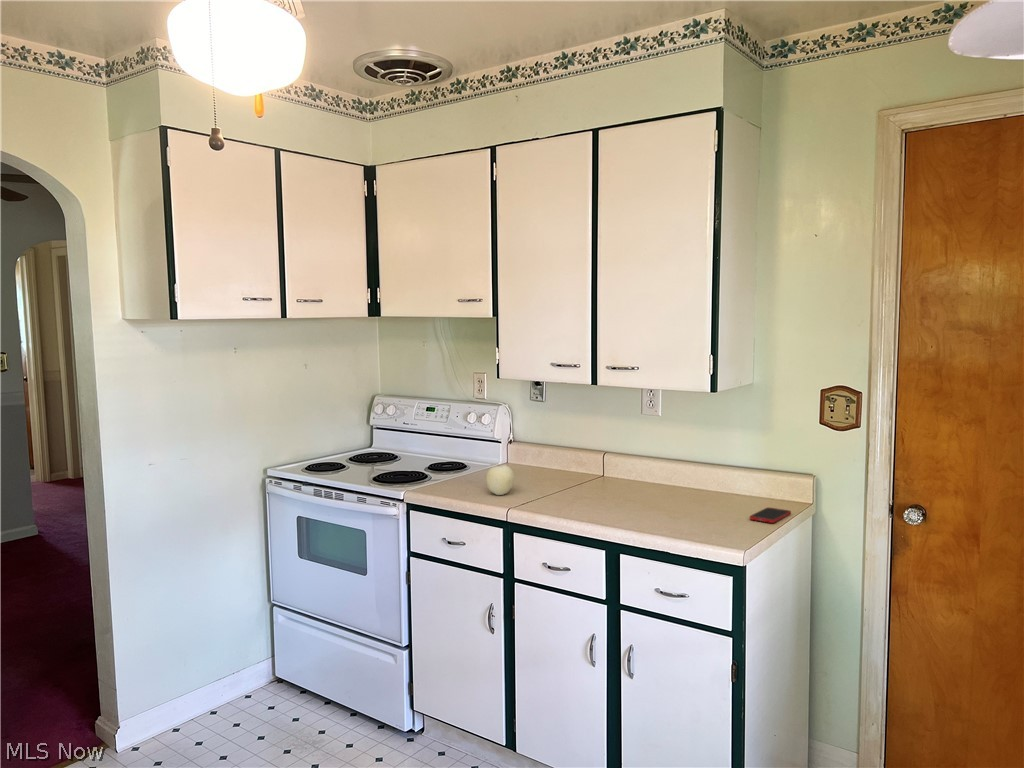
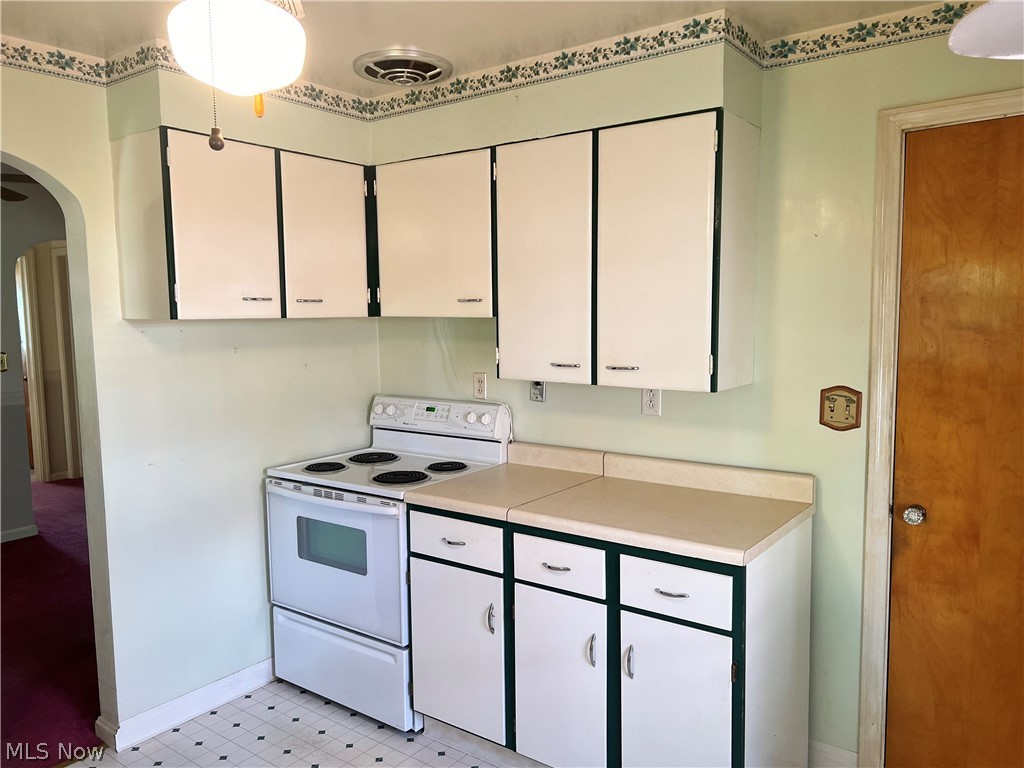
- cell phone [749,506,792,524]
- fruit [485,464,515,496]
